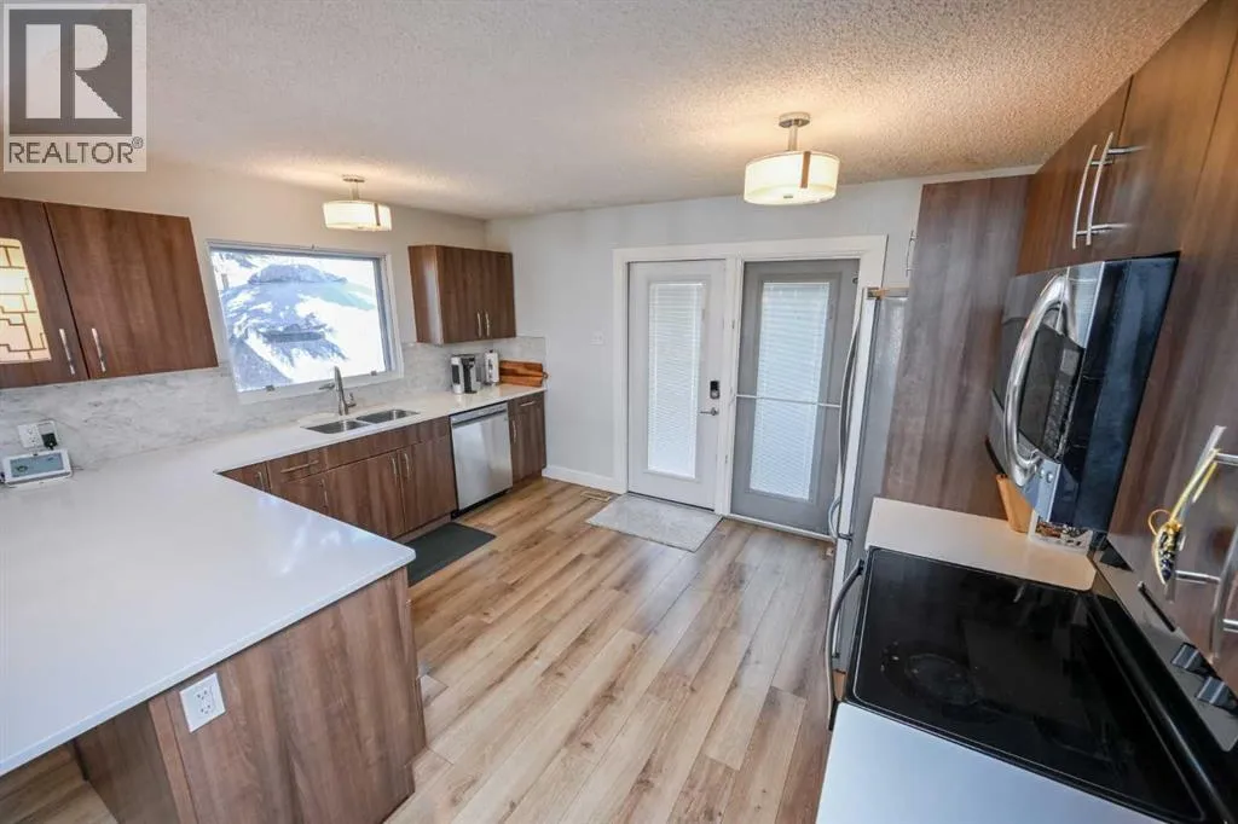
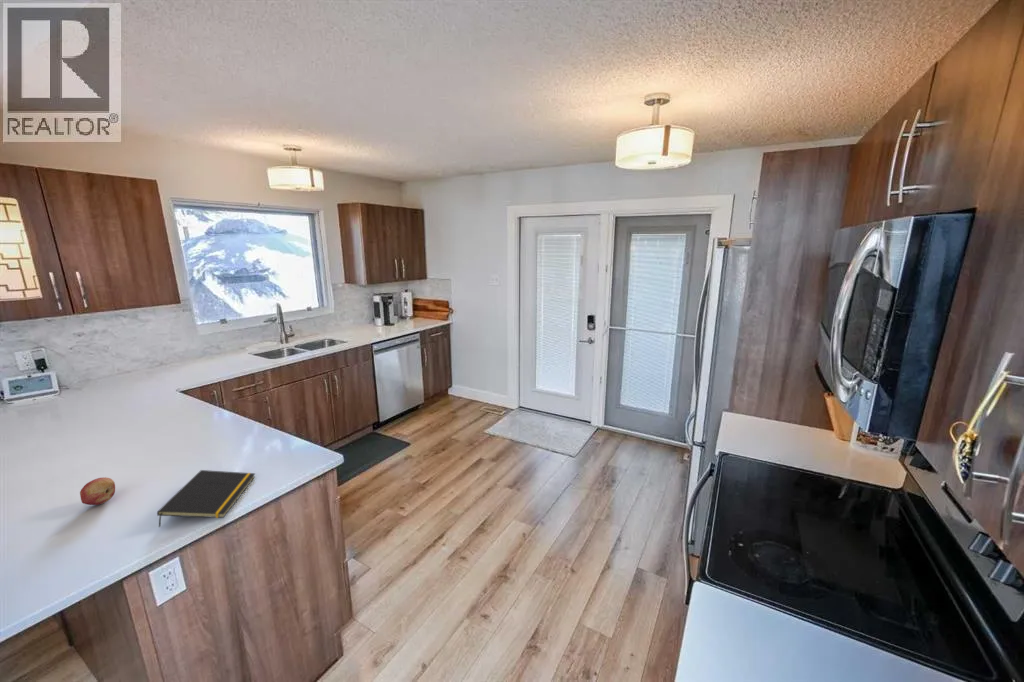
+ fruit [79,476,116,506]
+ notepad [156,469,256,528]
